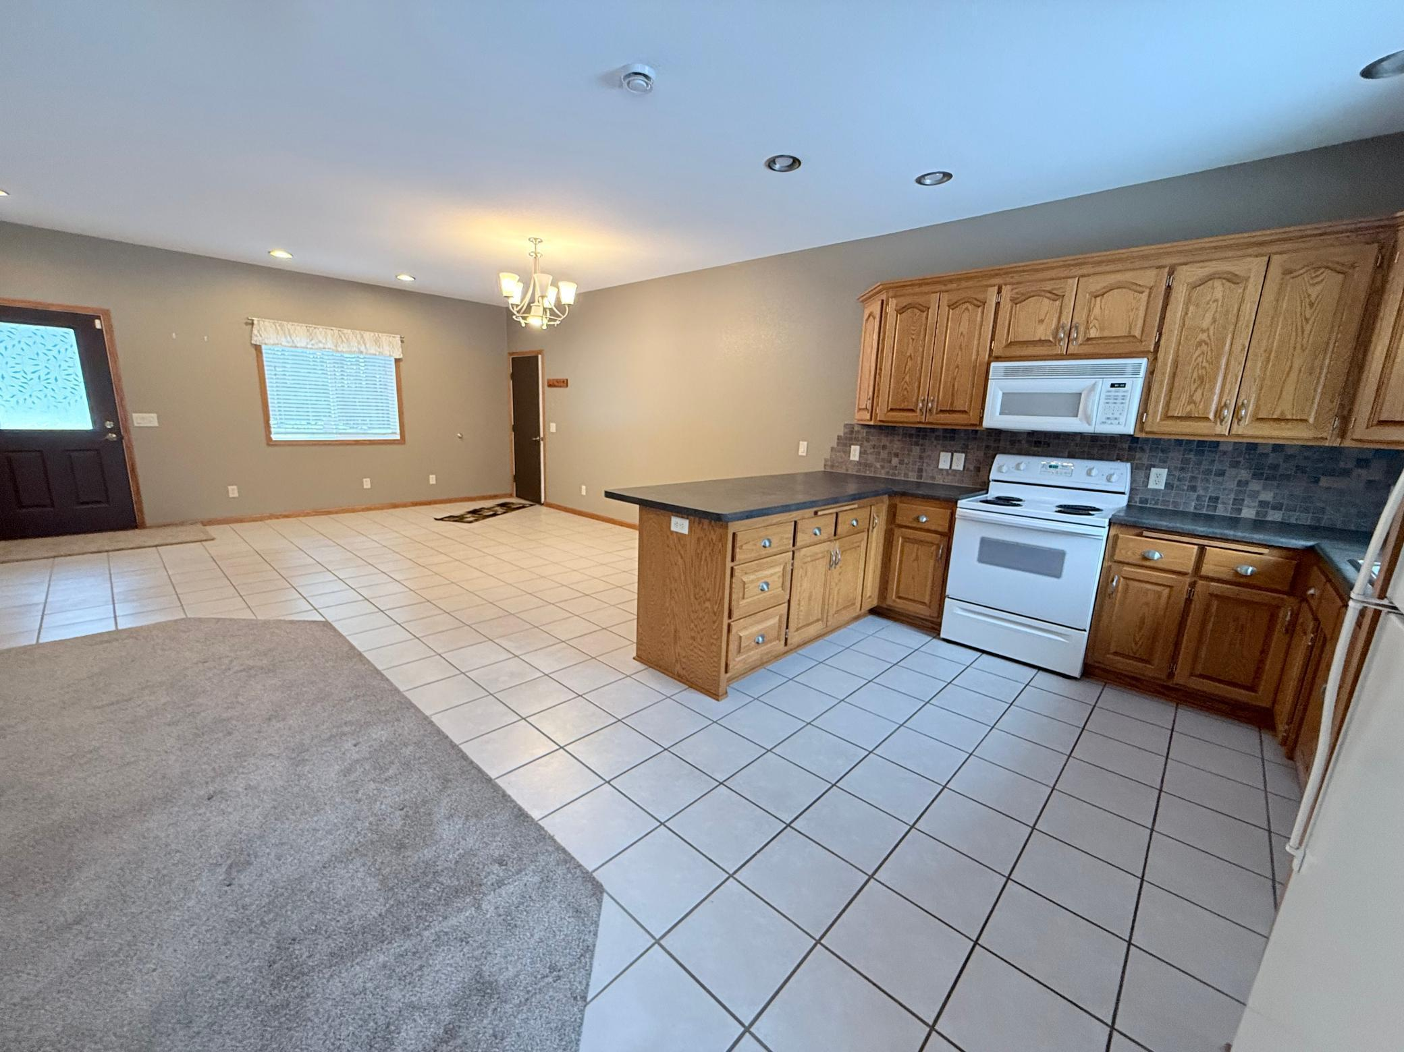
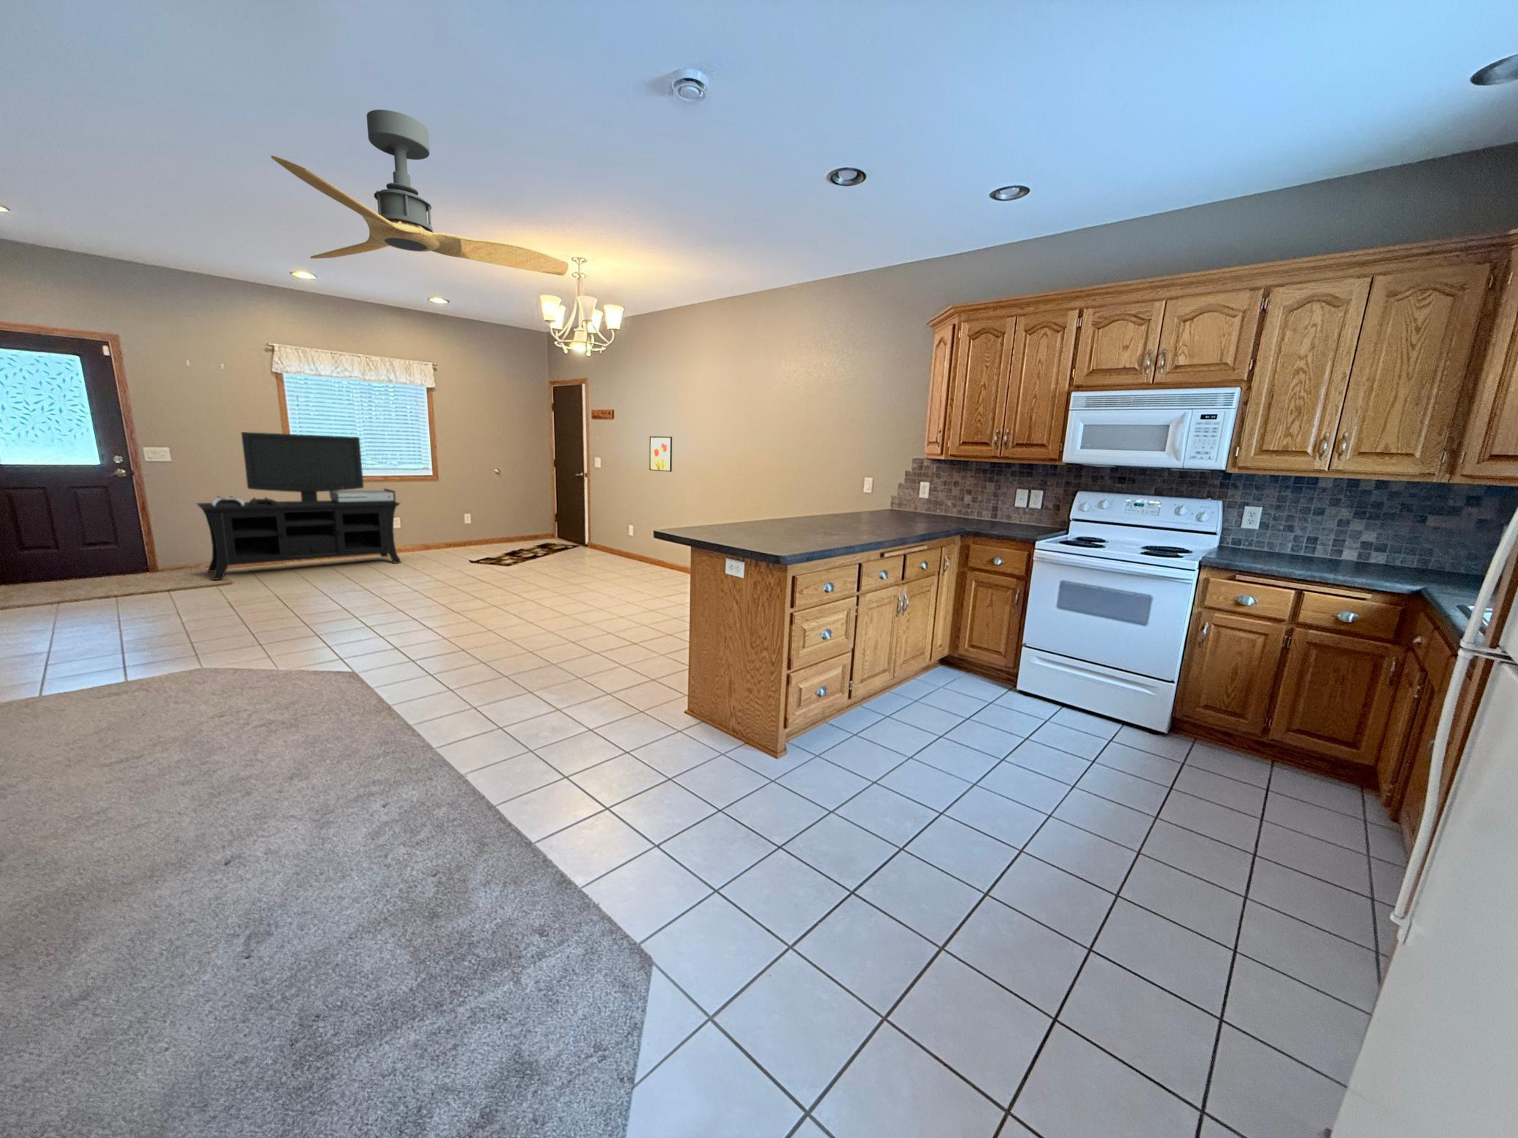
+ ceiling fan [270,109,569,276]
+ media console [196,432,402,581]
+ wall art [649,435,673,472]
